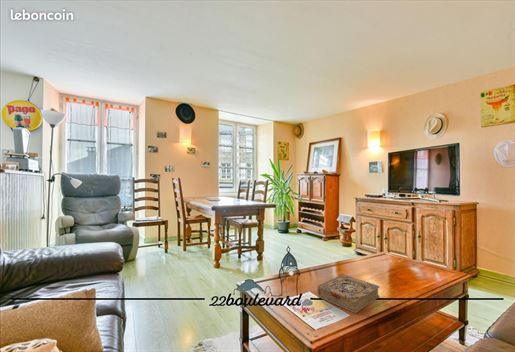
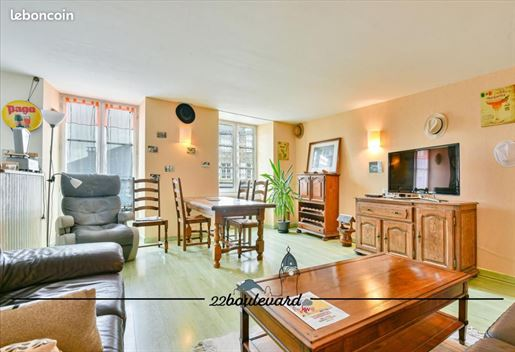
- book [316,273,381,314]
